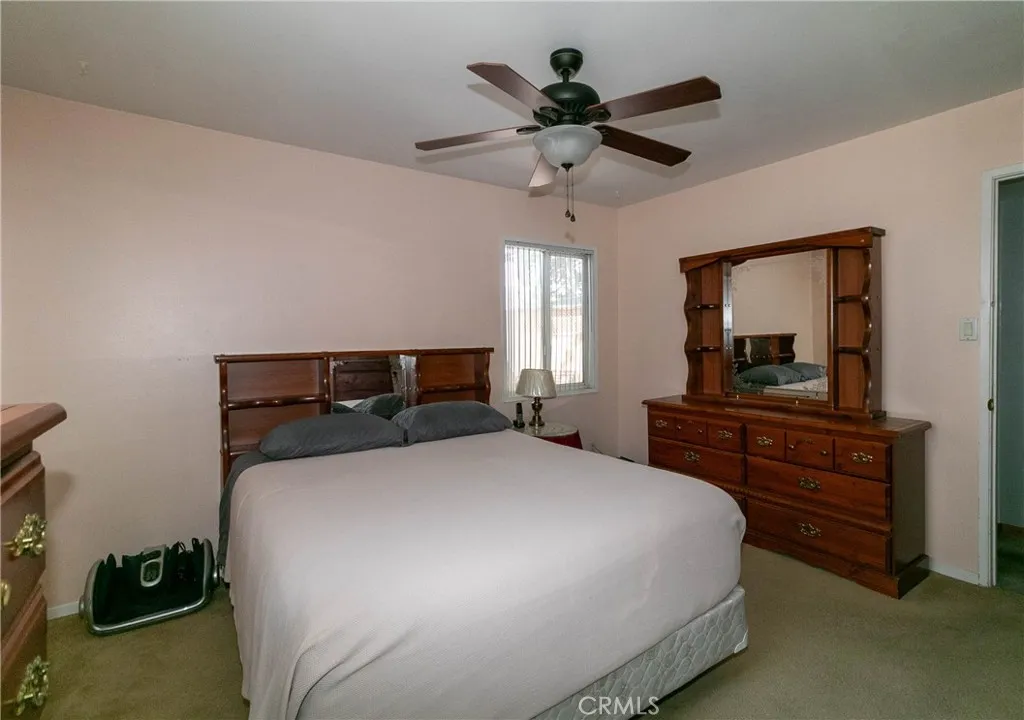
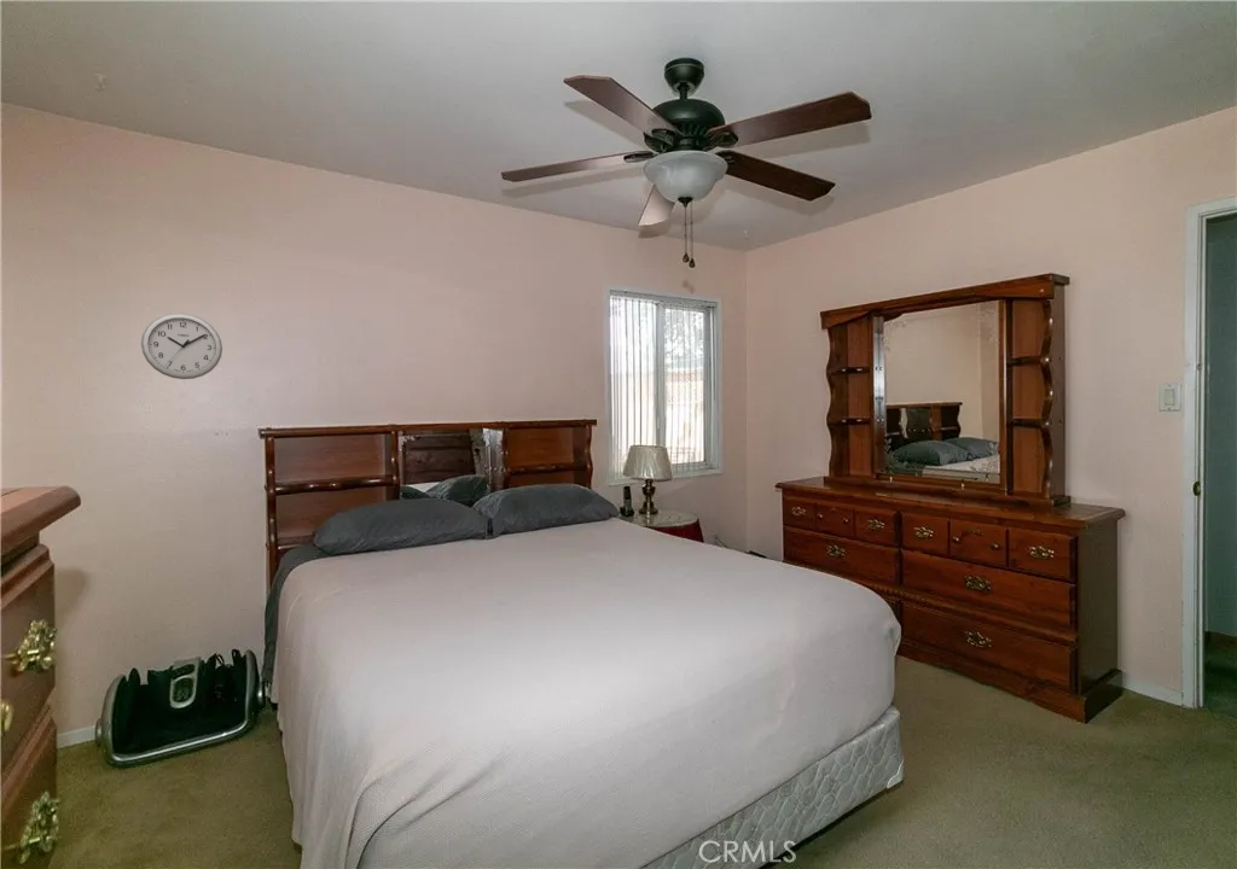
+ wall clock [140,311,223,380]
